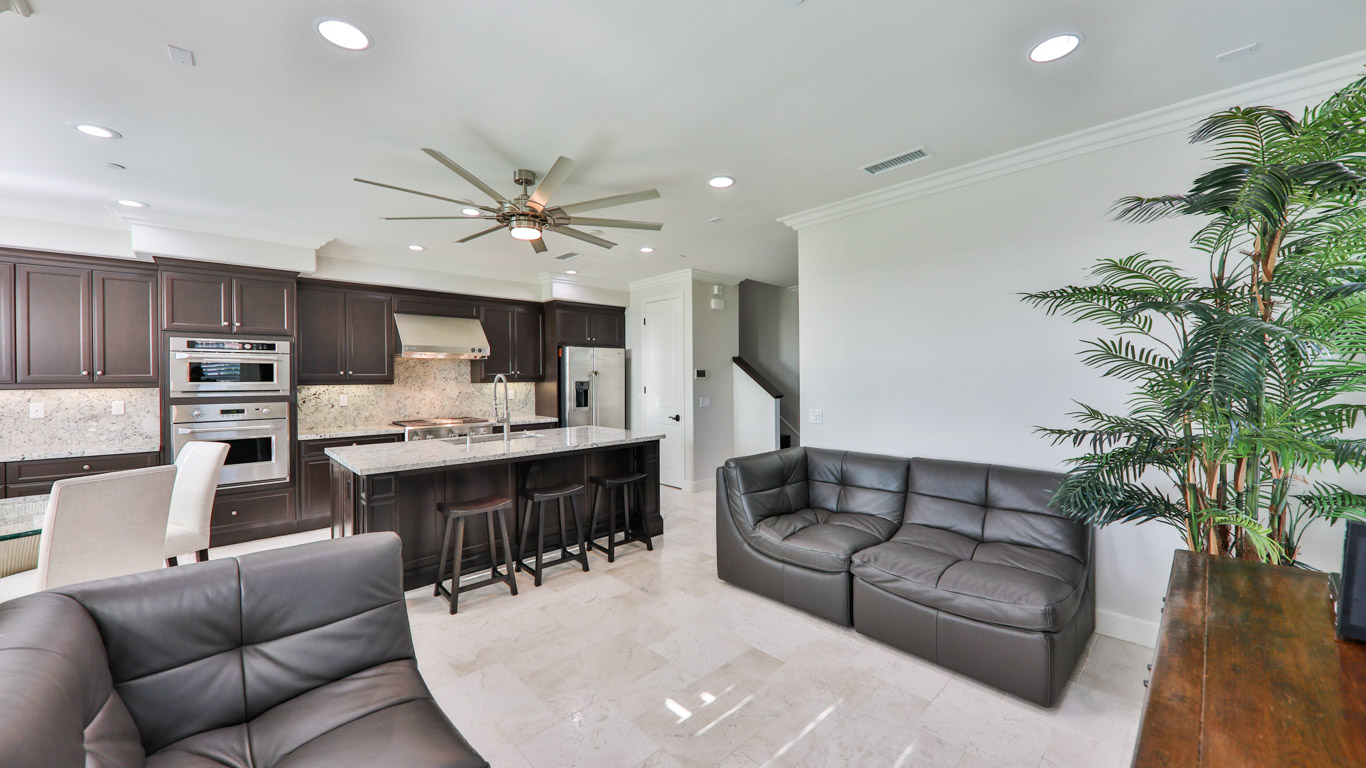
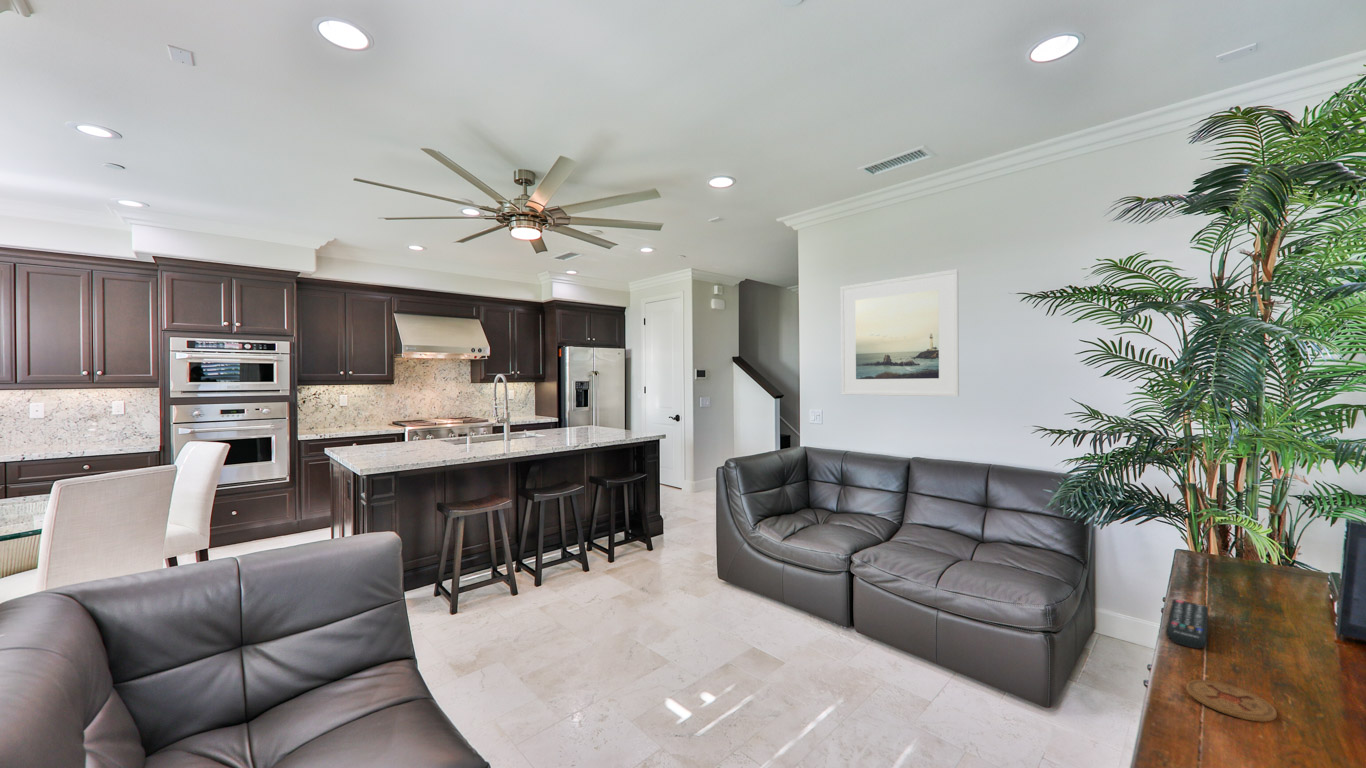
+ coaster [1185,679,1278,723]
+ remote control [1165,598,1209,650]
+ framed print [840,268,960,397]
